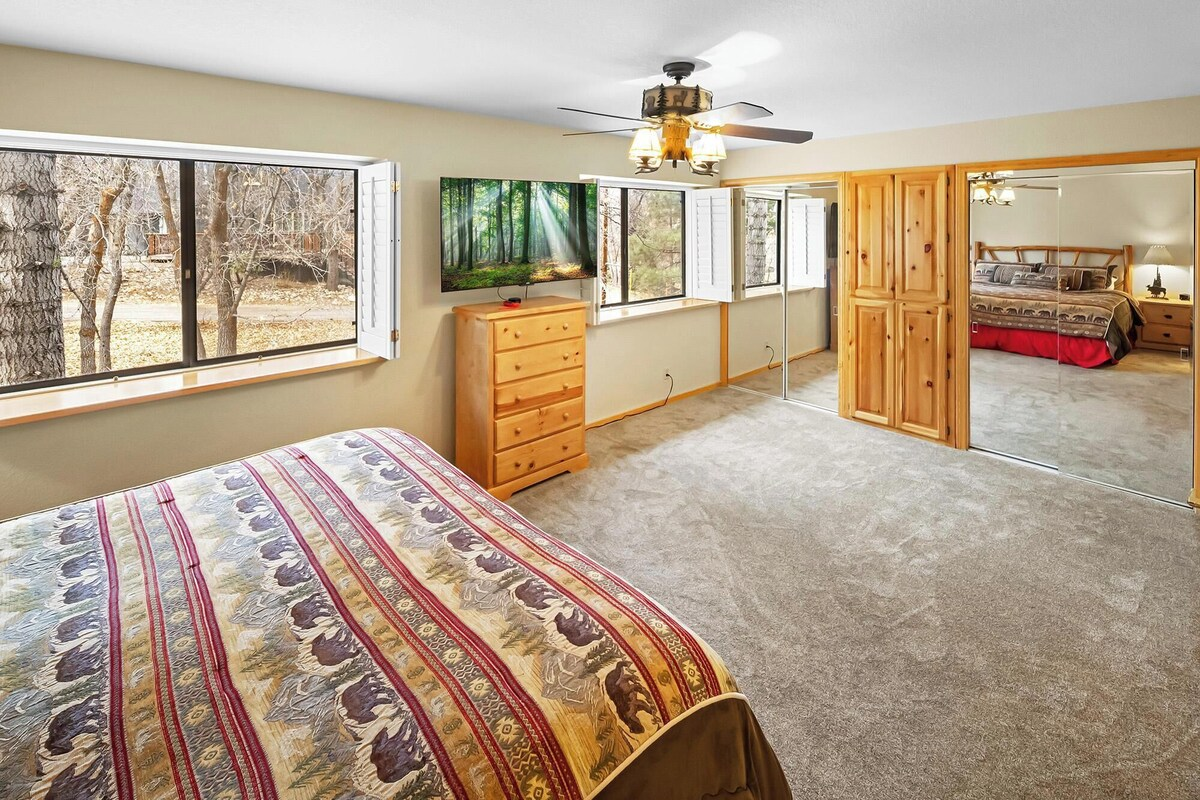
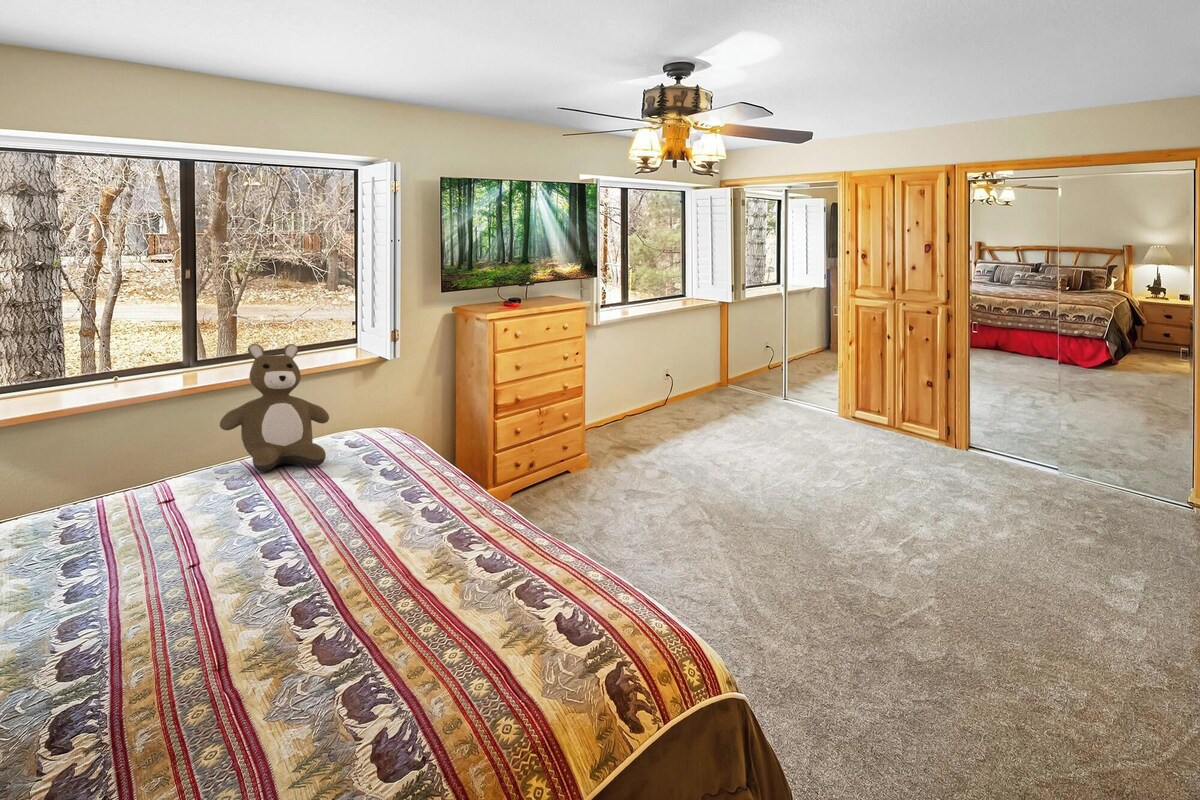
+ teddy bear [219,343,330,473]
